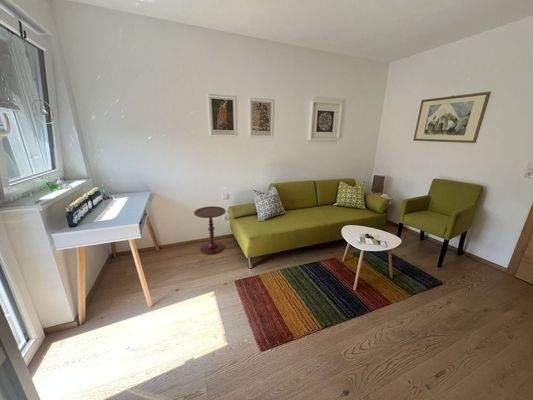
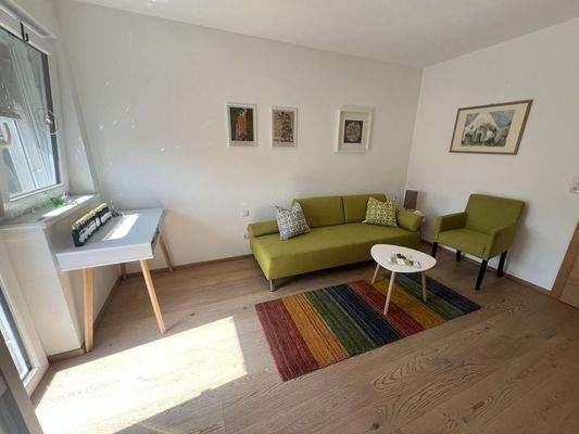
- side table [193,205,227,255]
